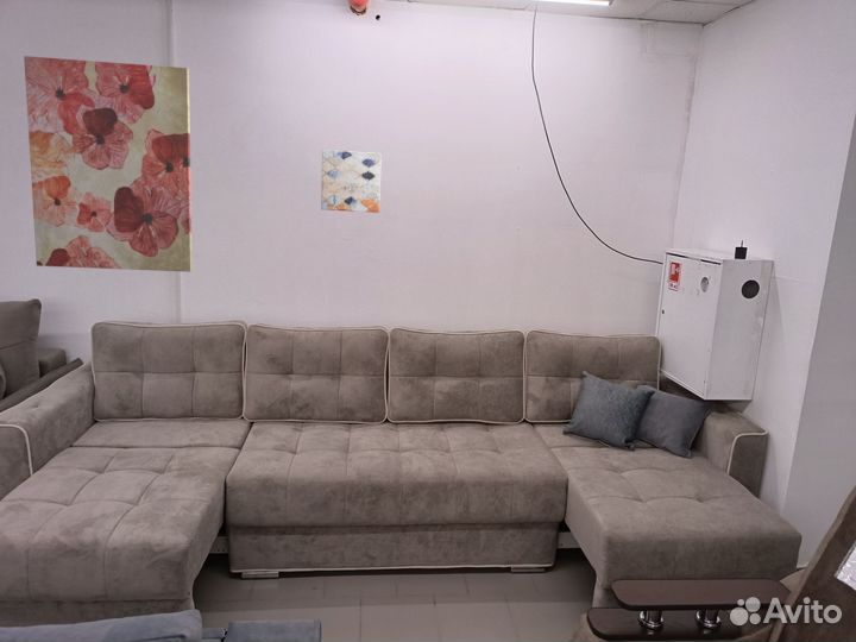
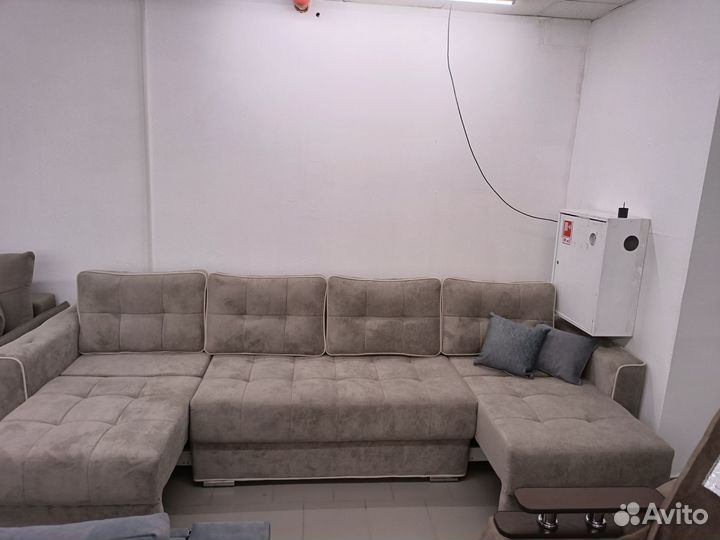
- wall art [23,55,194,273]
- wall art [320,149,383,214]
